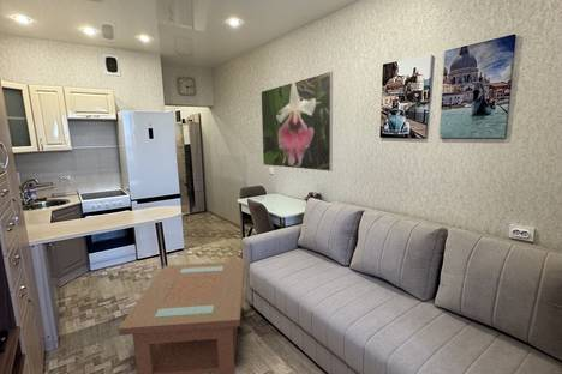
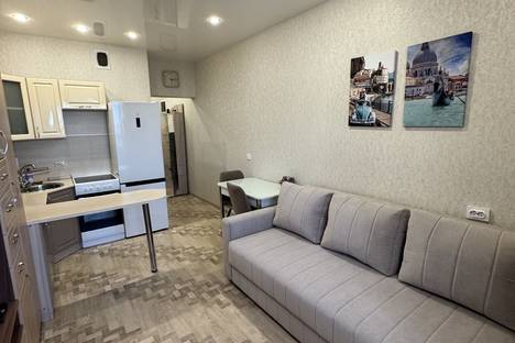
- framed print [259,71,334,173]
- coffee table [116,260,246,374]
